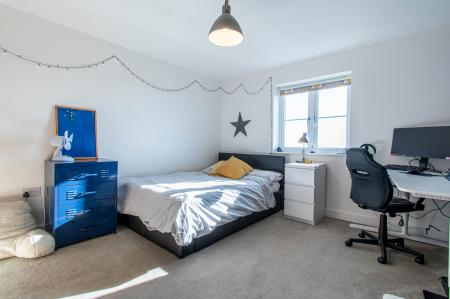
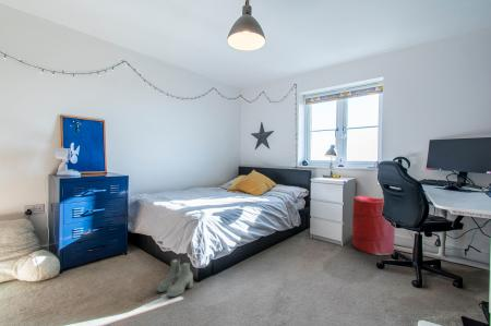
+ laundry hamper [351,195,396,256]
+ boots [156,257,194,298]
